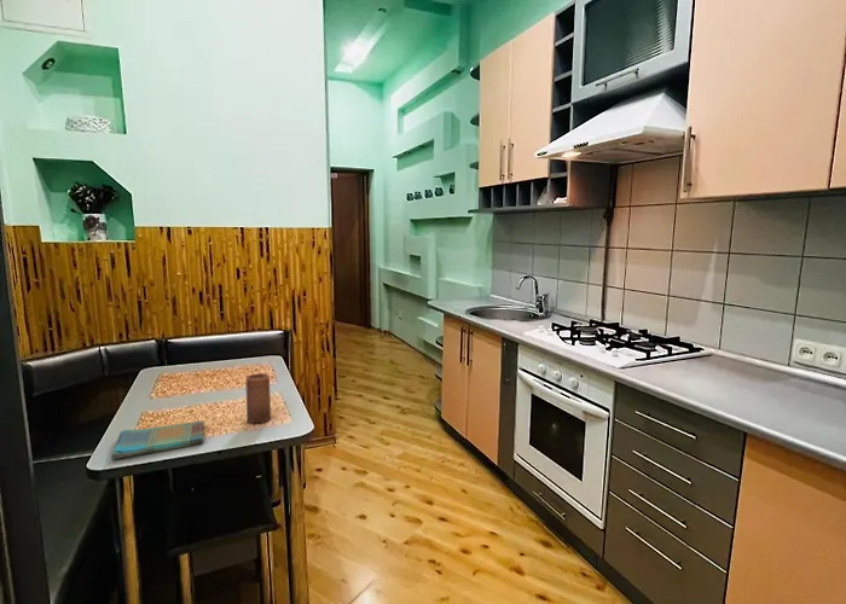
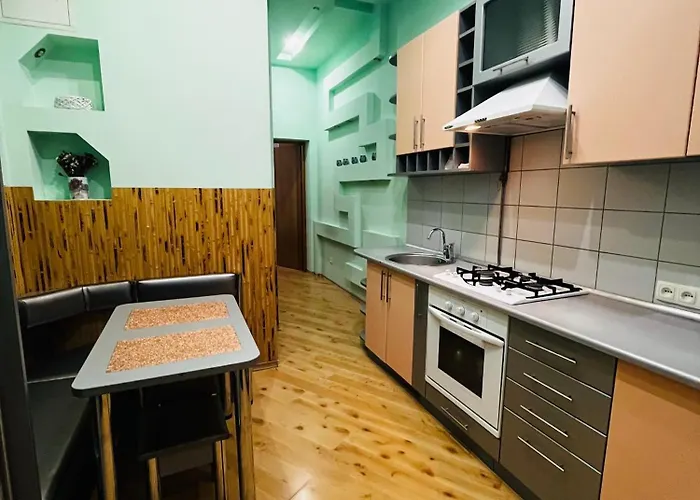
- dish towel [110,419,205,460]
- candle [244,372,272,424]
